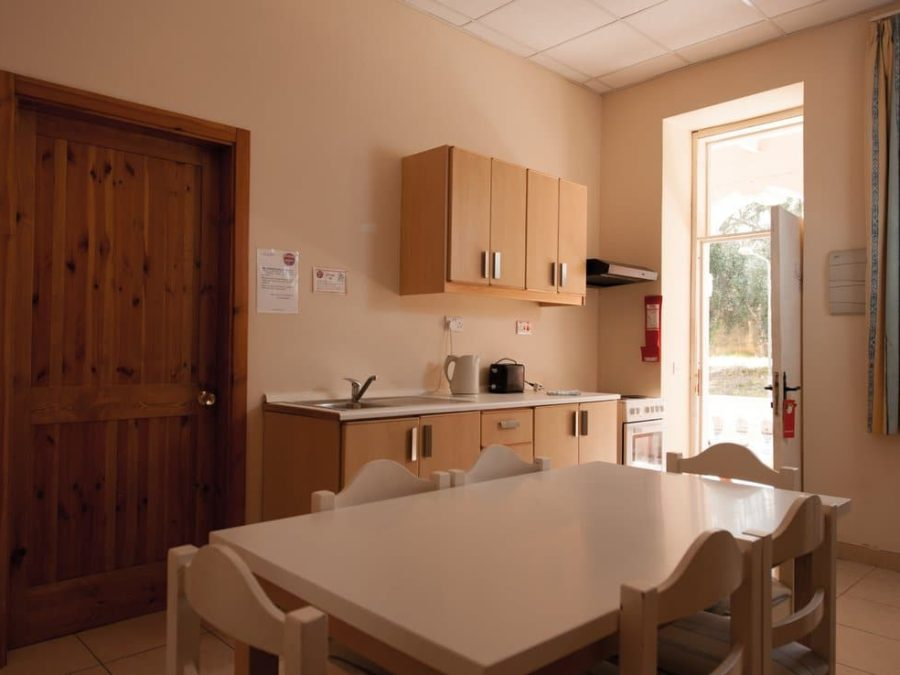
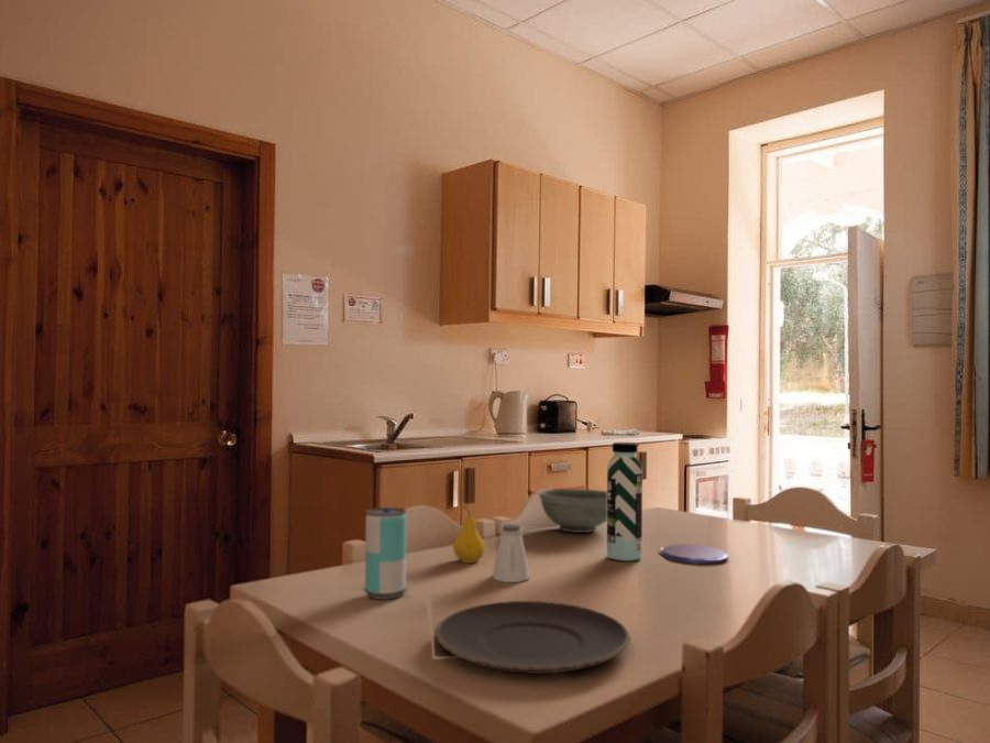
+ bowl [538,488,607,534]
+ saucer [659,543,729,565]
+ plate [433,600,631,675]
+ water bottle [606,441,644,562]
+ saltshaker [492,523,530,583]
+ beverage can [364,506,408,601]
+ fruit [452,505,486,565]
